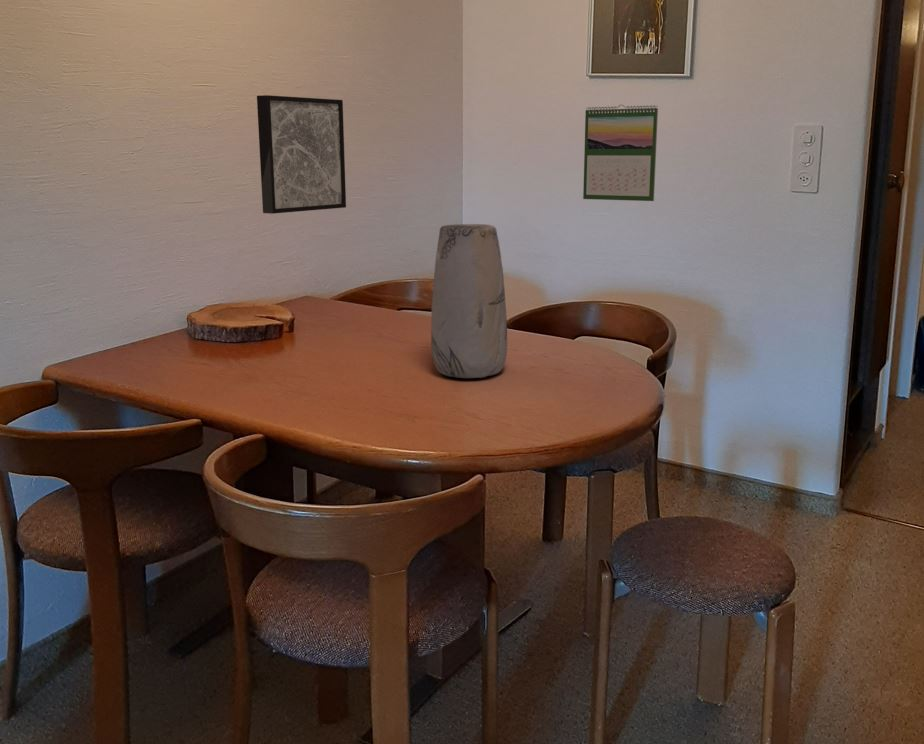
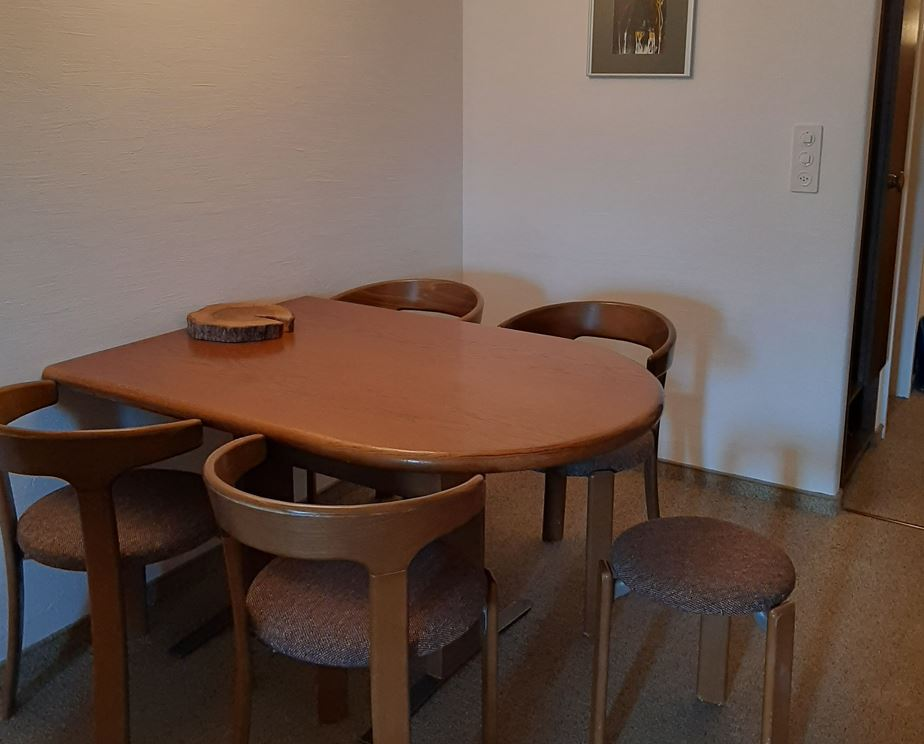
- vase [430,223,508,379]
- calendar [582,104,659,202]
- wall art [256,94,347,215]
